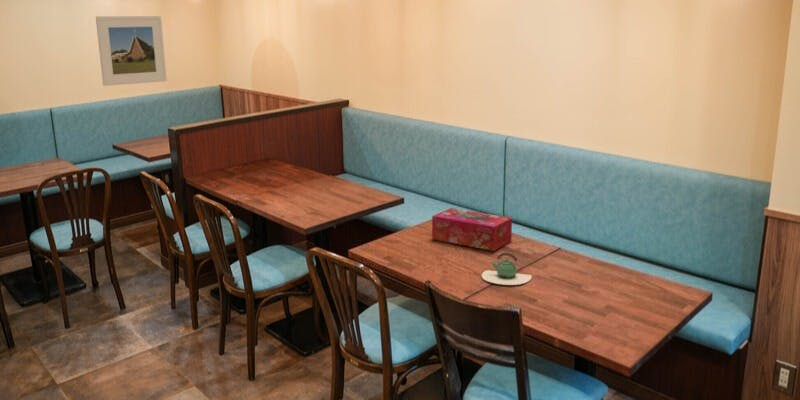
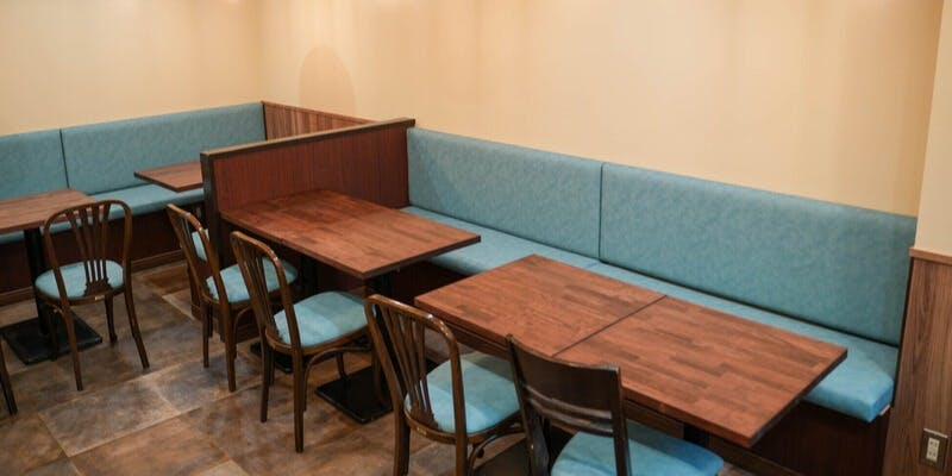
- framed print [95,15,168,87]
- teapot [481,252,533,286]
- tissue box [431,207,513,252]
